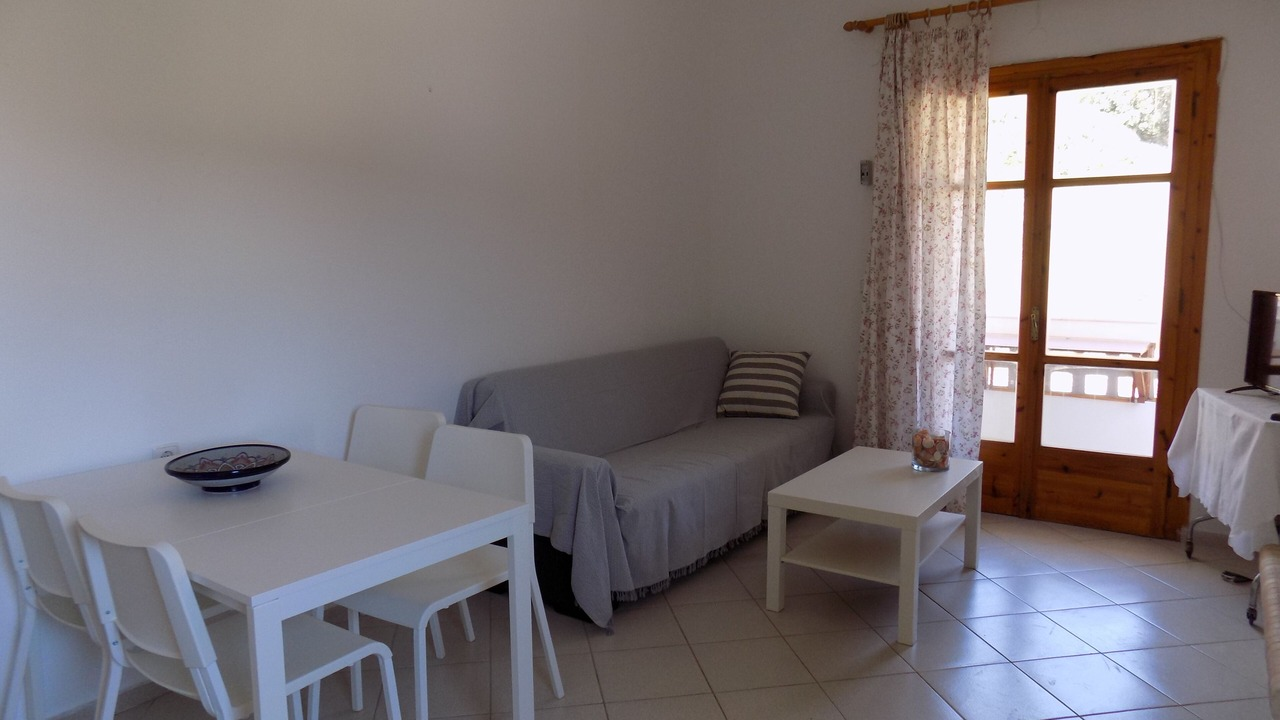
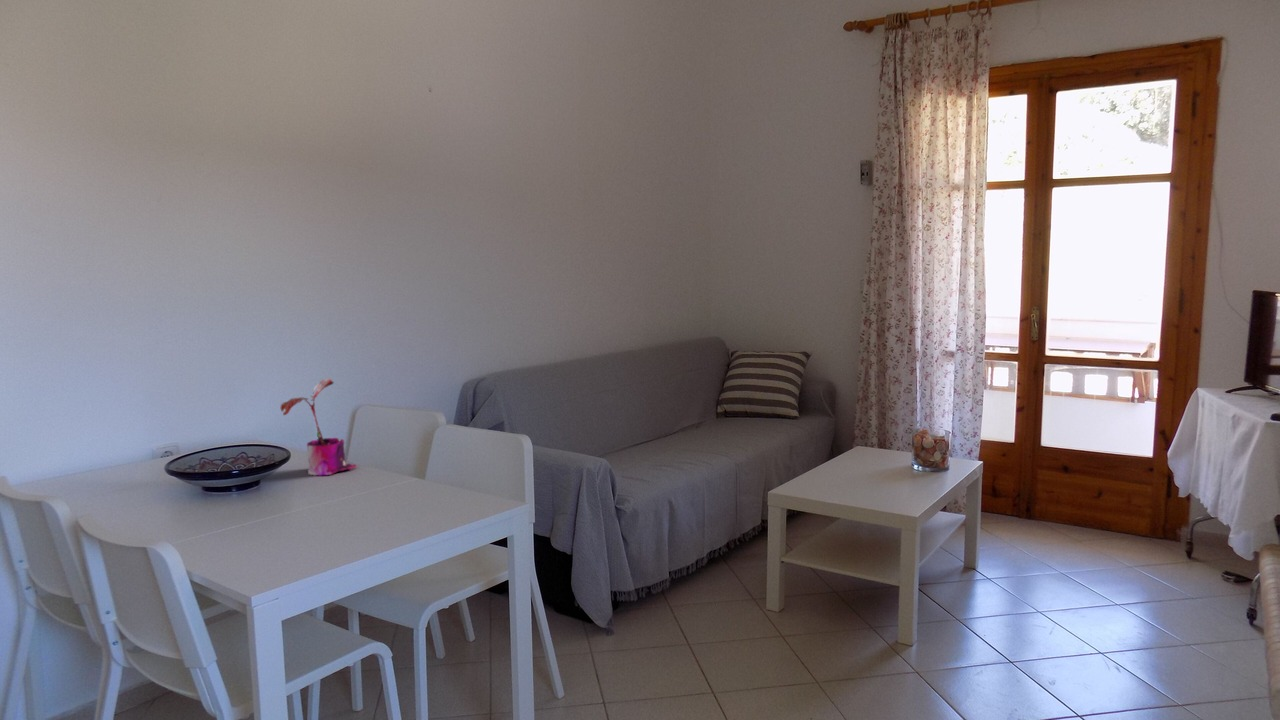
+ potted plant [280,378,357,476]
